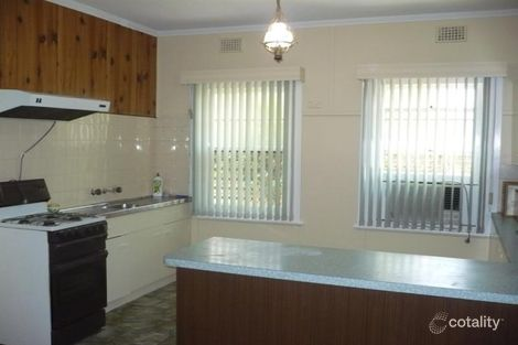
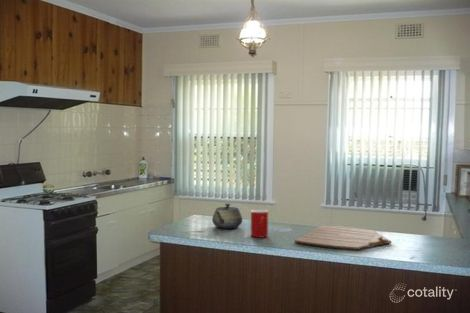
+ teapot [211,203,243,230]
+ cutting board [294,224,392,251]
+ cup [250,209,269,239]
